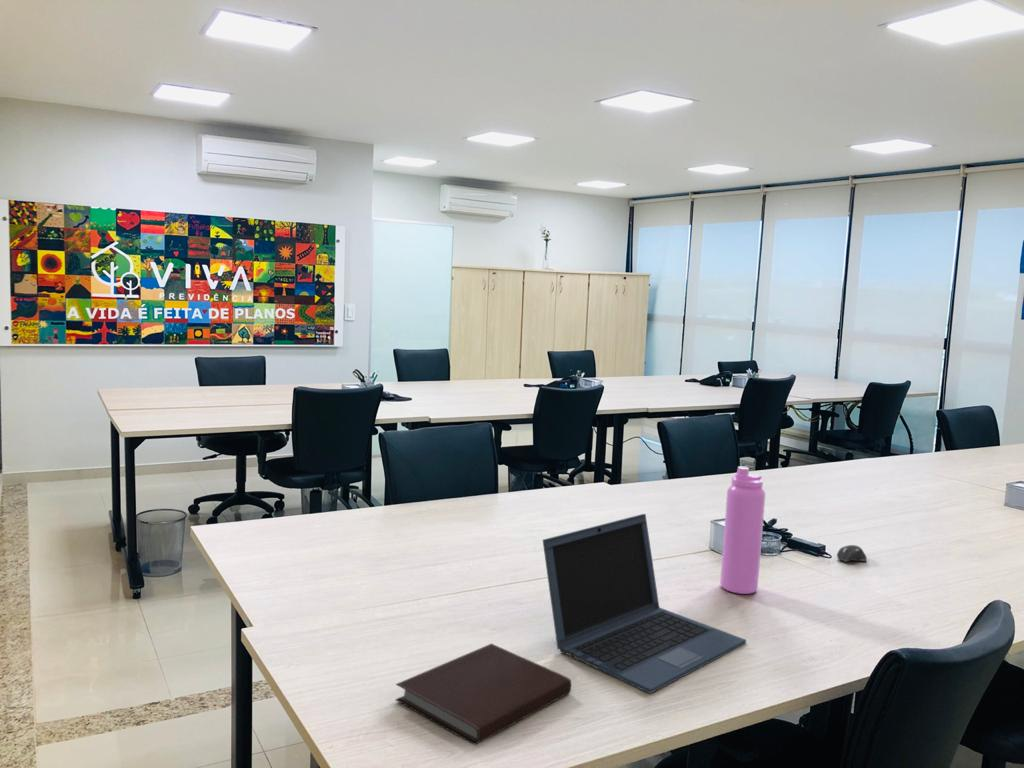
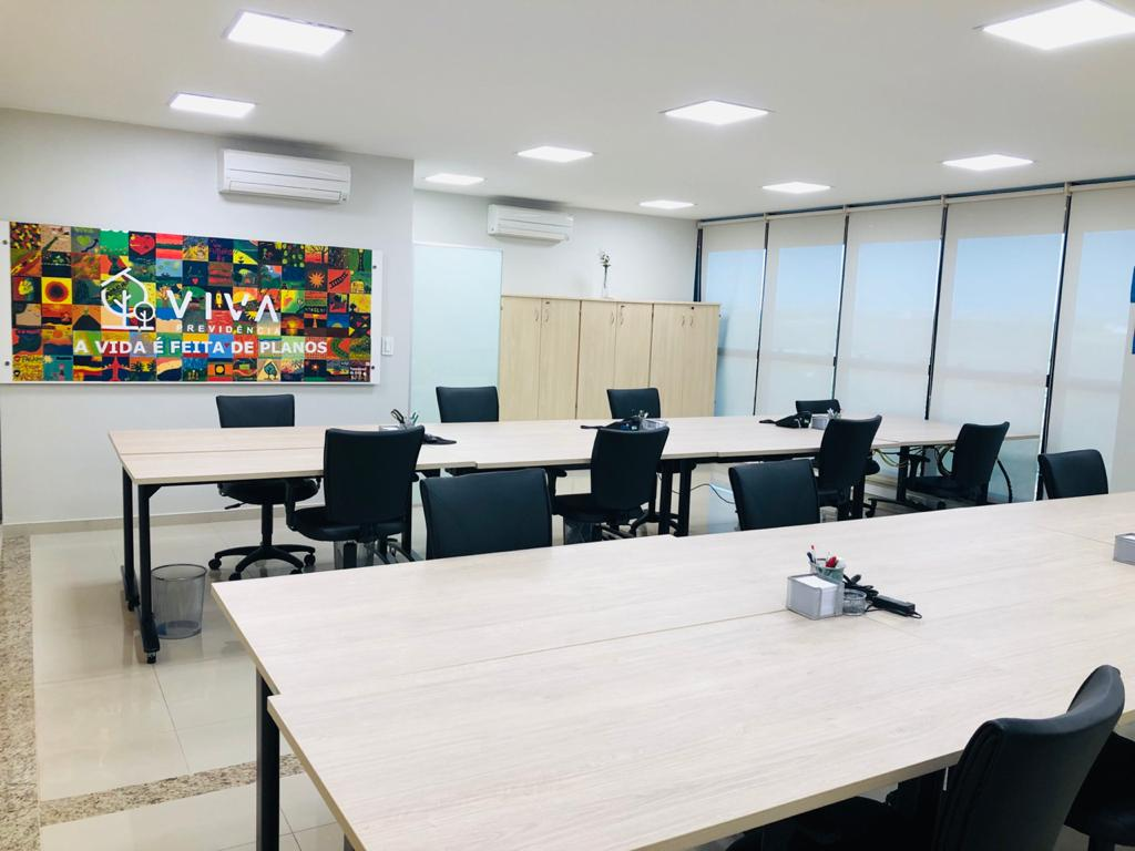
- water bottle [719,465,766,595]
- notebook [394,643,572,746]
- computer mouse [836,544,868,563]
- laptop [542,513,747,695]
